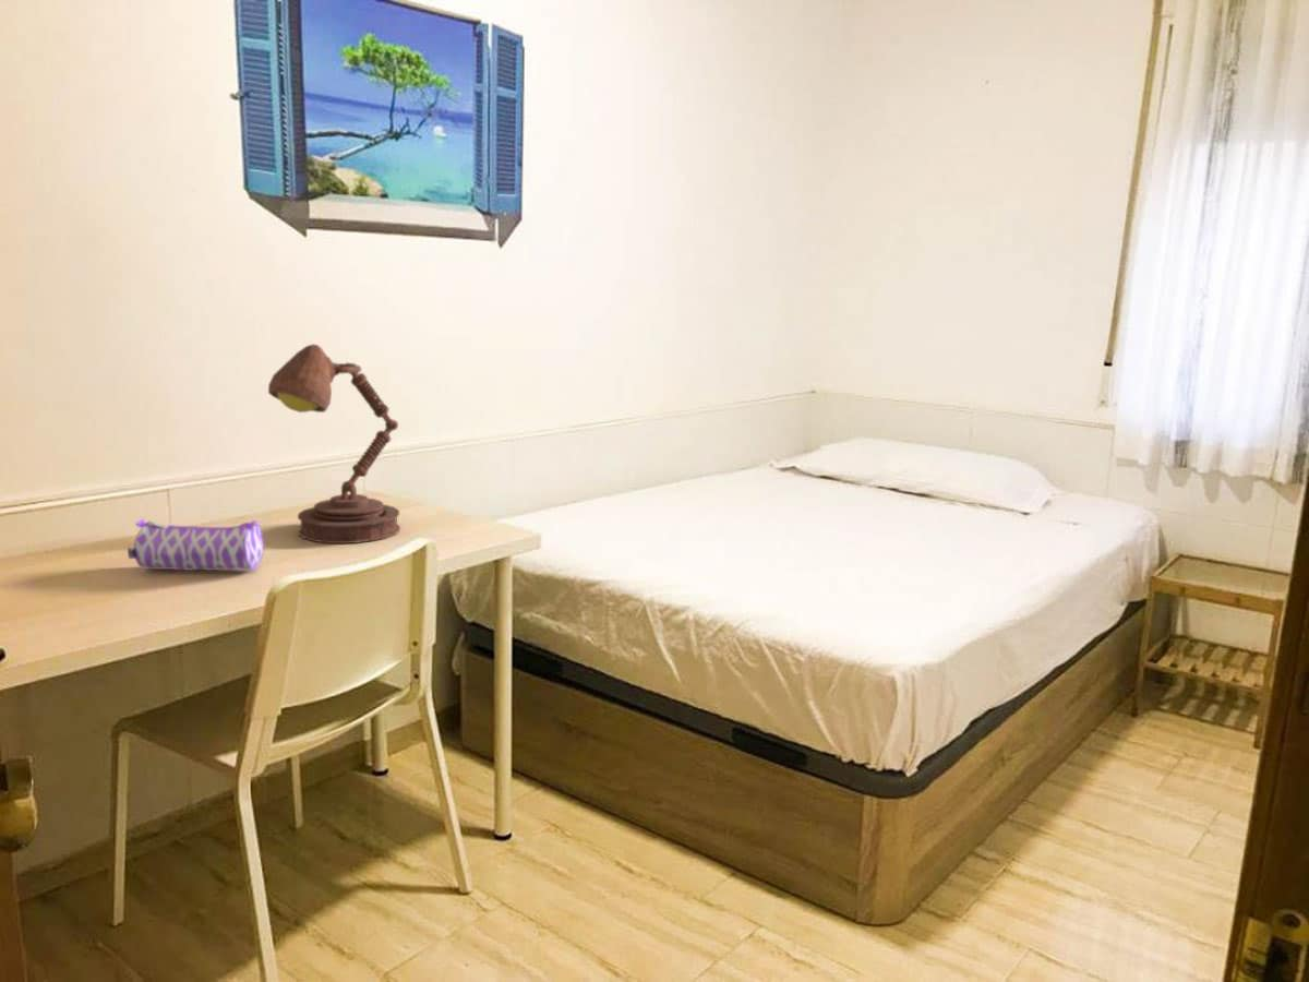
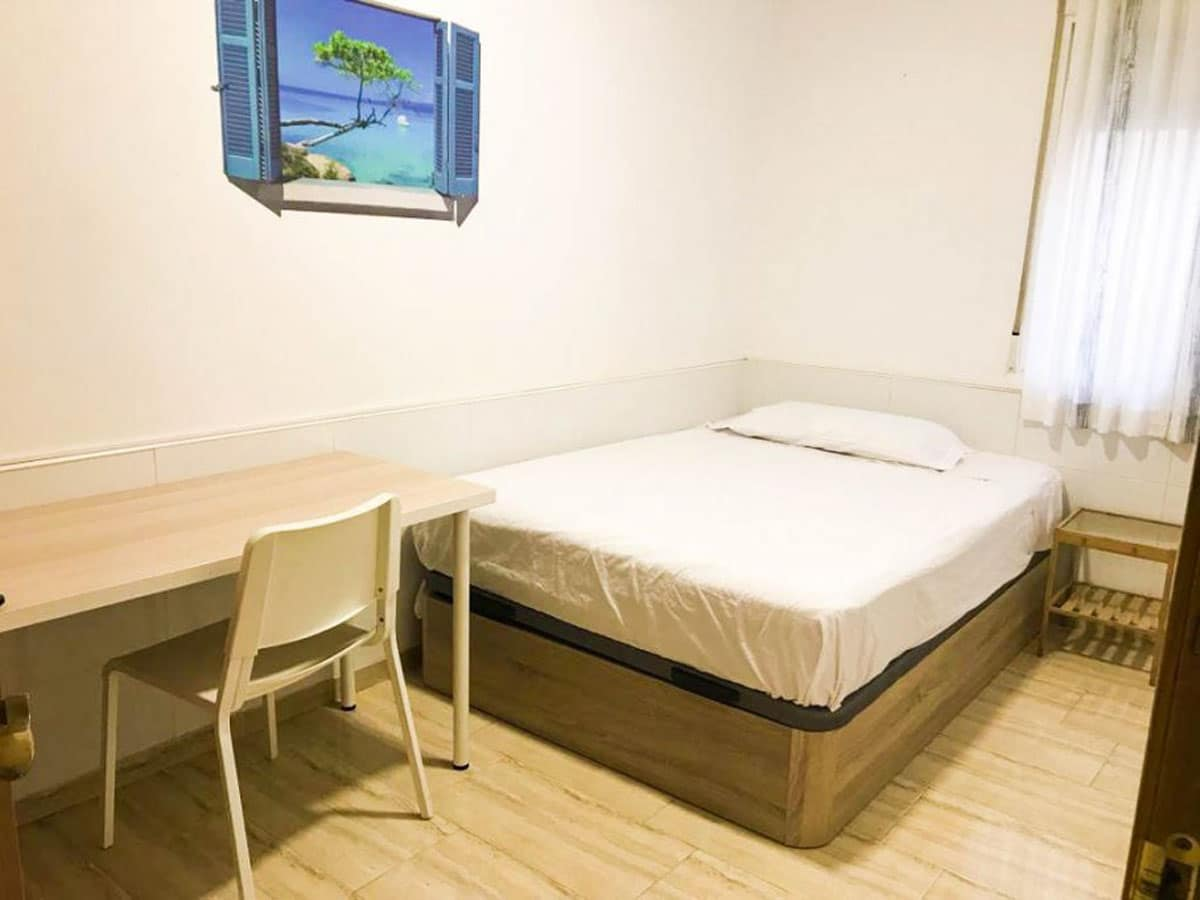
- pencil case [127,517,265,572]
- desk lamp [267,343,401,544]
